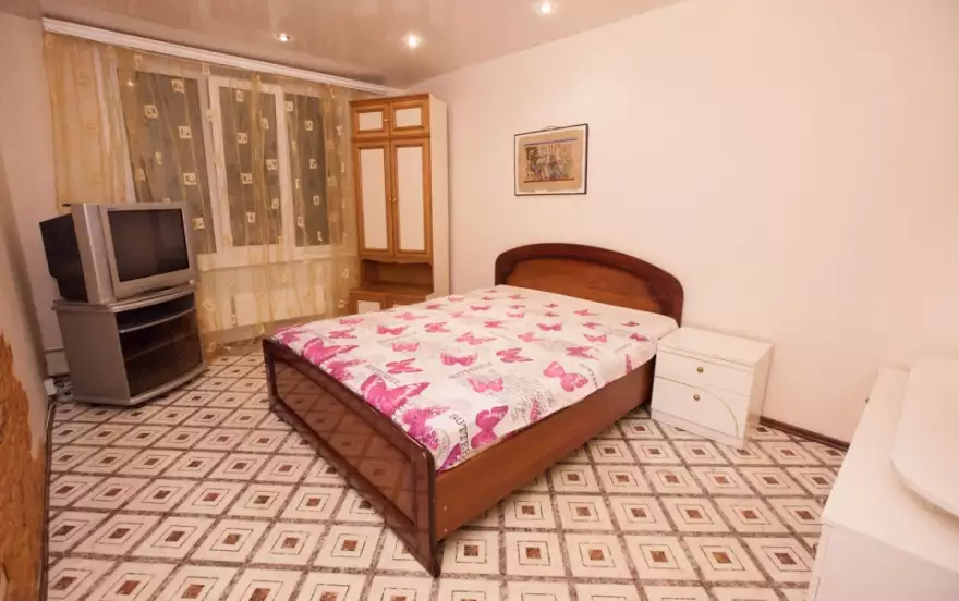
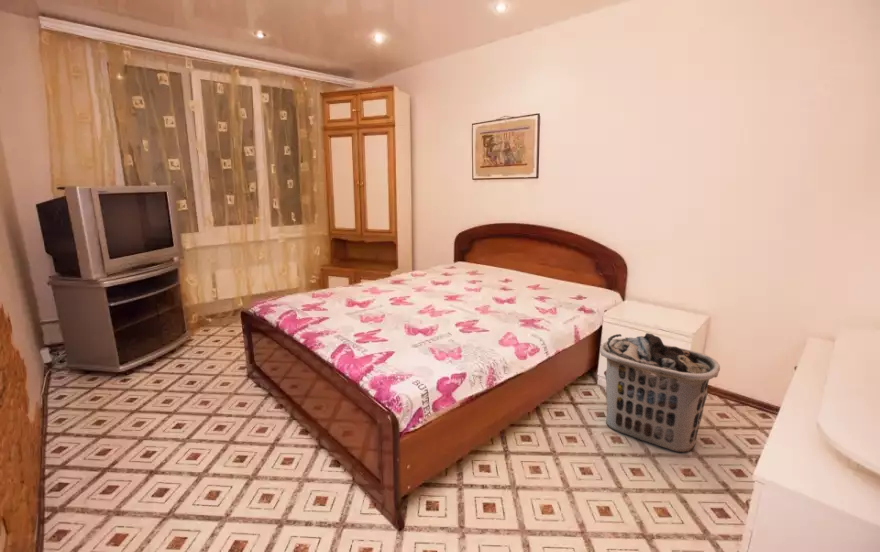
+ clothes hamper [599,332,721,454]
